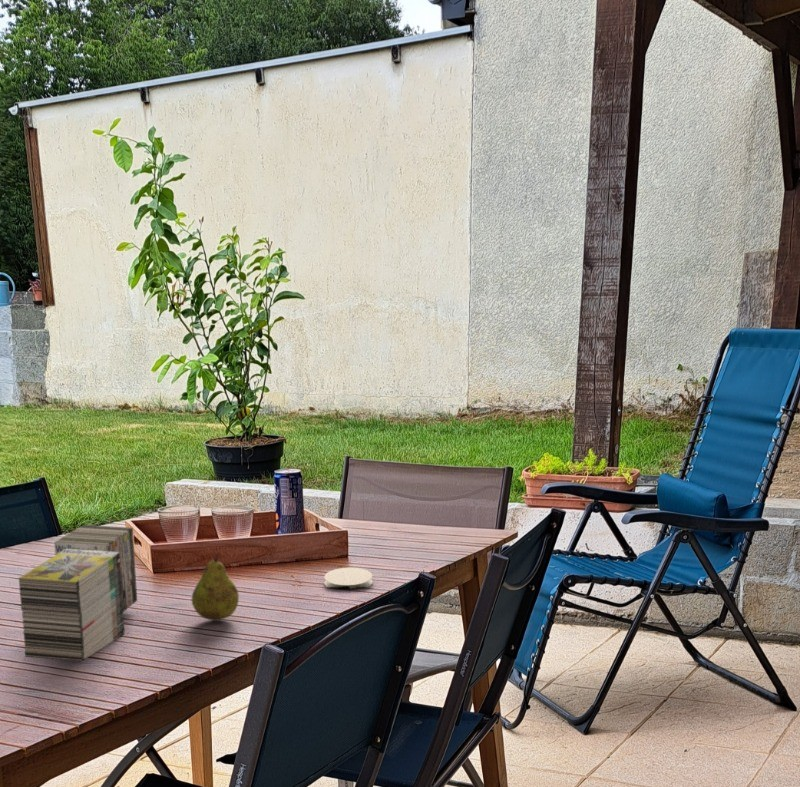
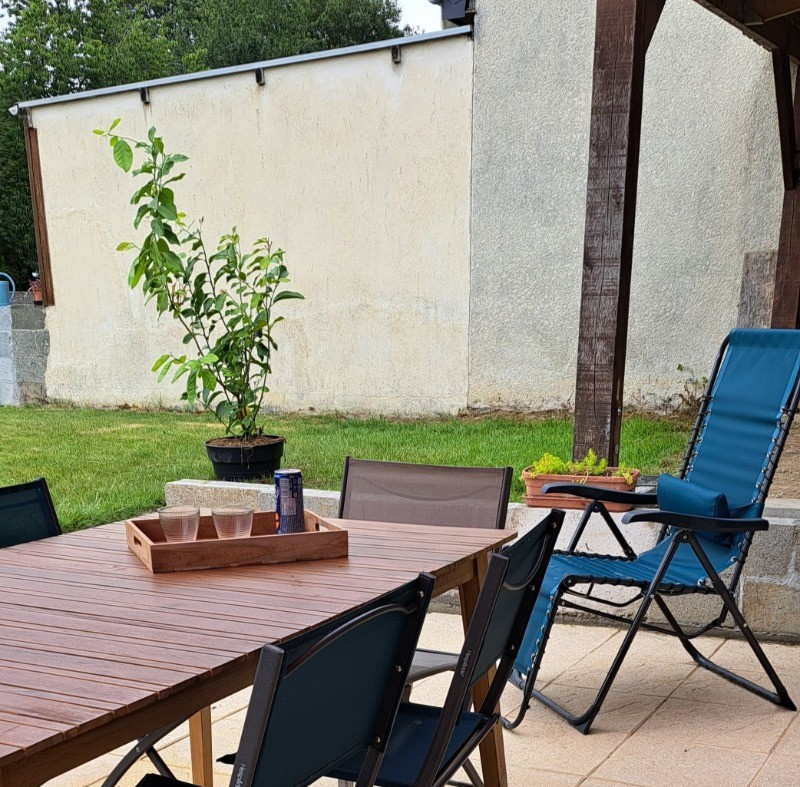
- fruit [191,552,240,622]
- magazine [18,524,138,662]
- coaster [323,567,373,590]
